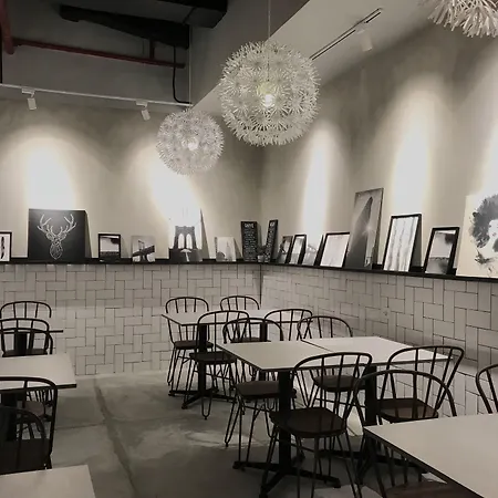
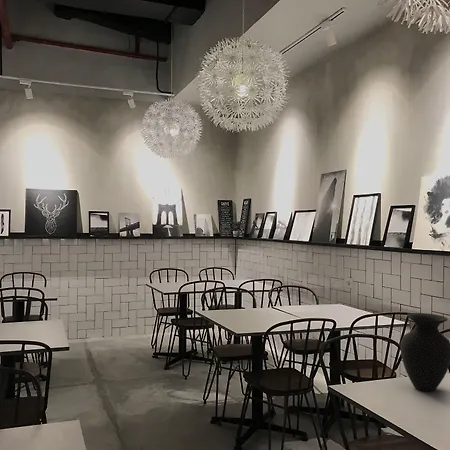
+ vase [400,312,450,393]
